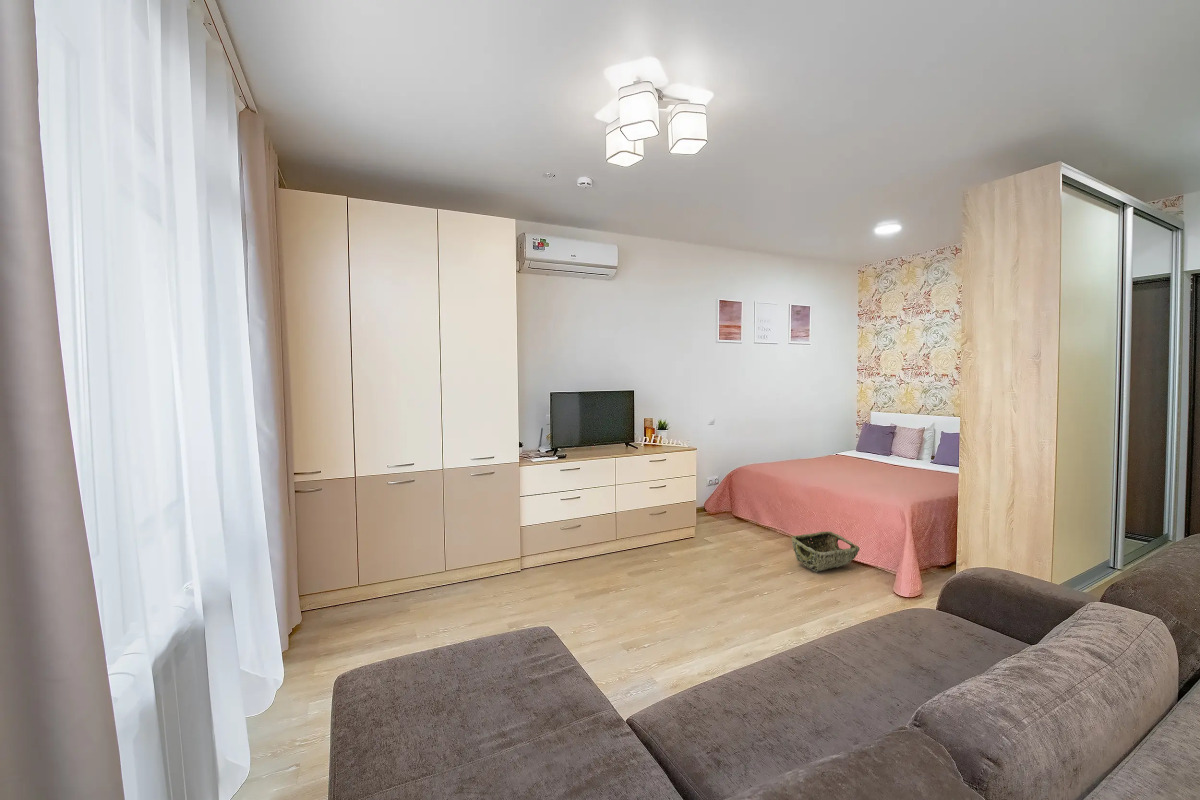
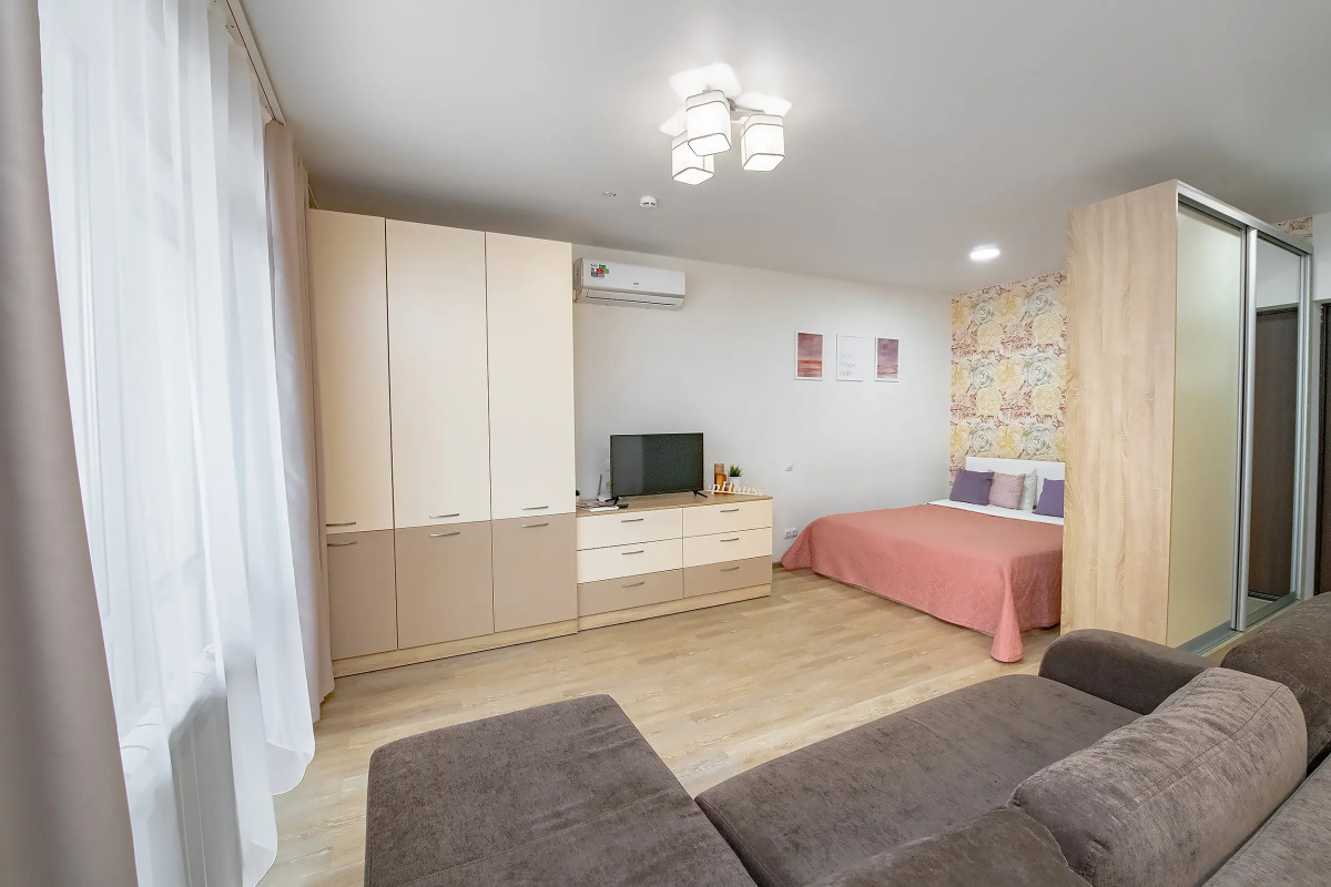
- woven basket [790,530,860,573]
